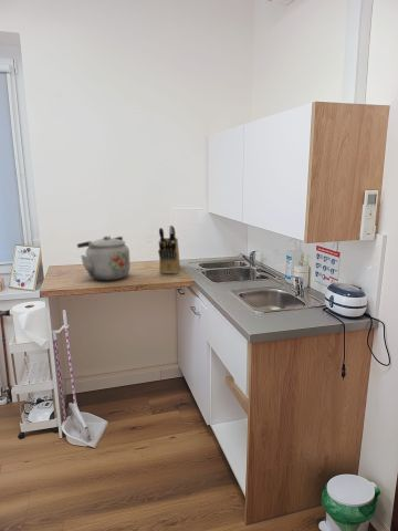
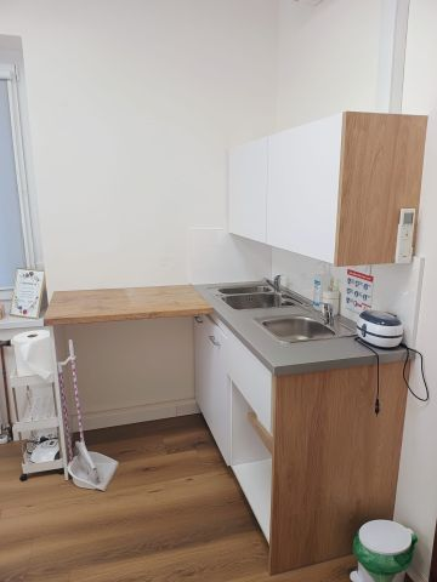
- kettle [76,235,132,281]
- knife block [157,225,180,275]
